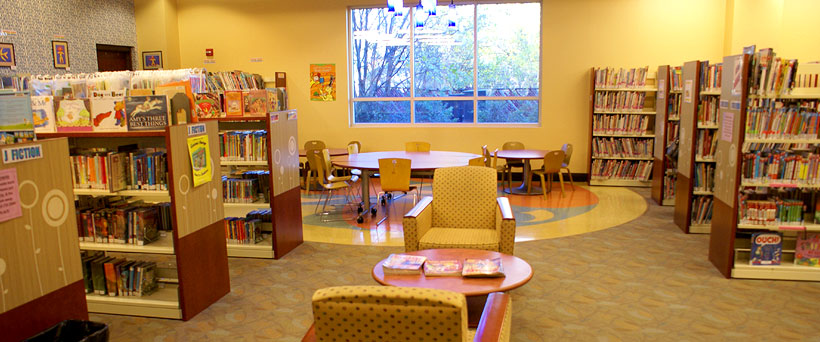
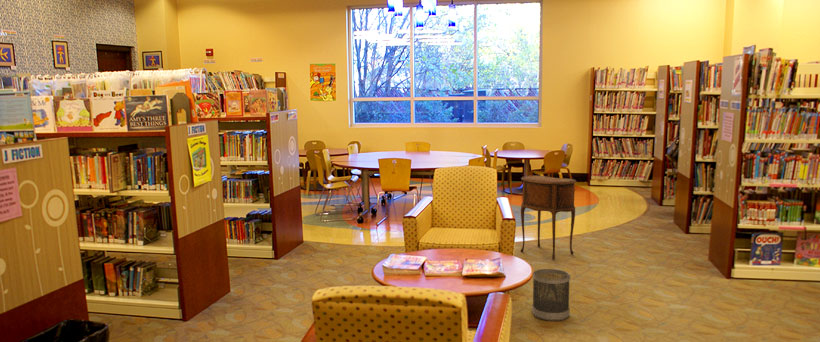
+ side table [520,174,577,261]
+ wastebasket [531,268,571,322]
